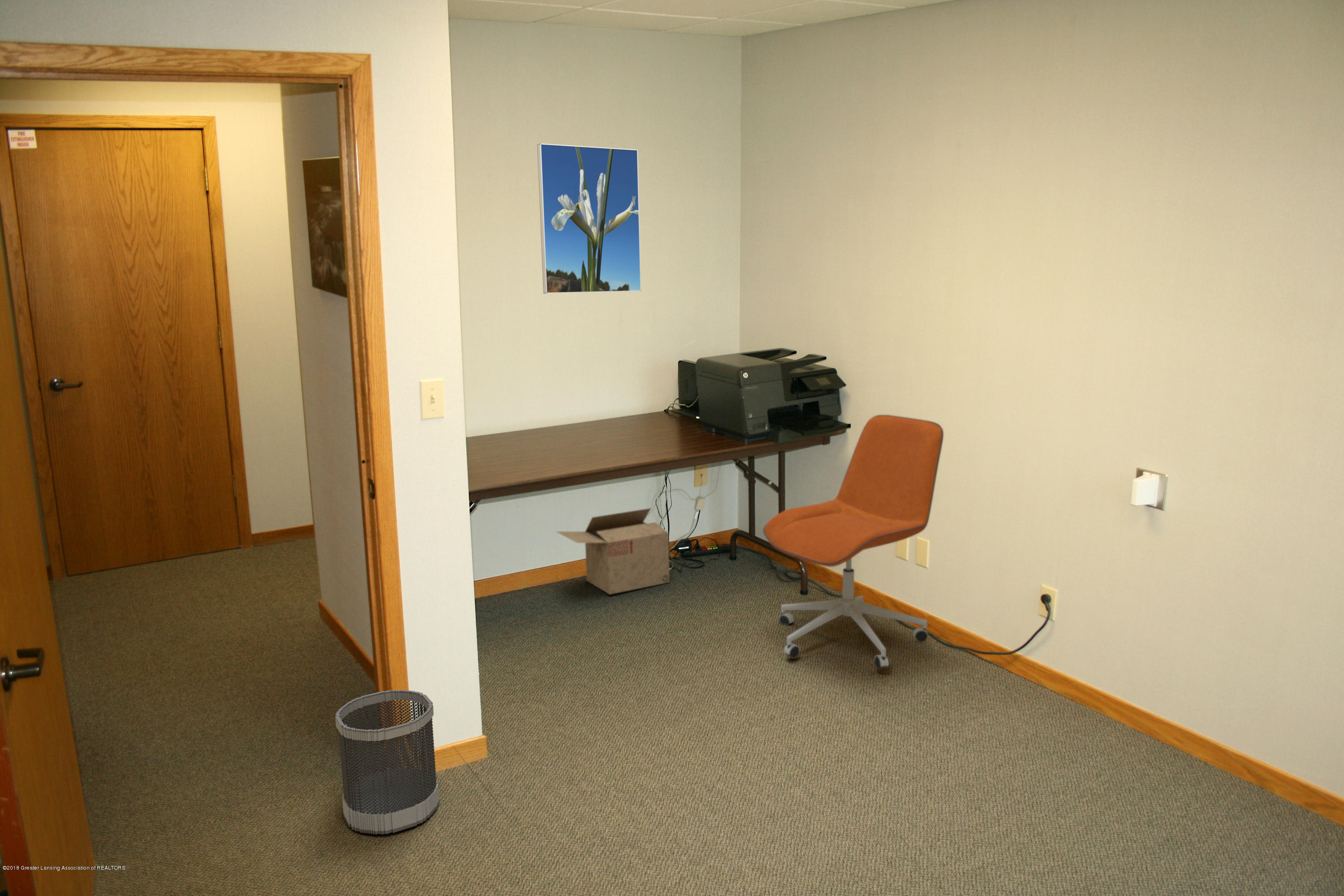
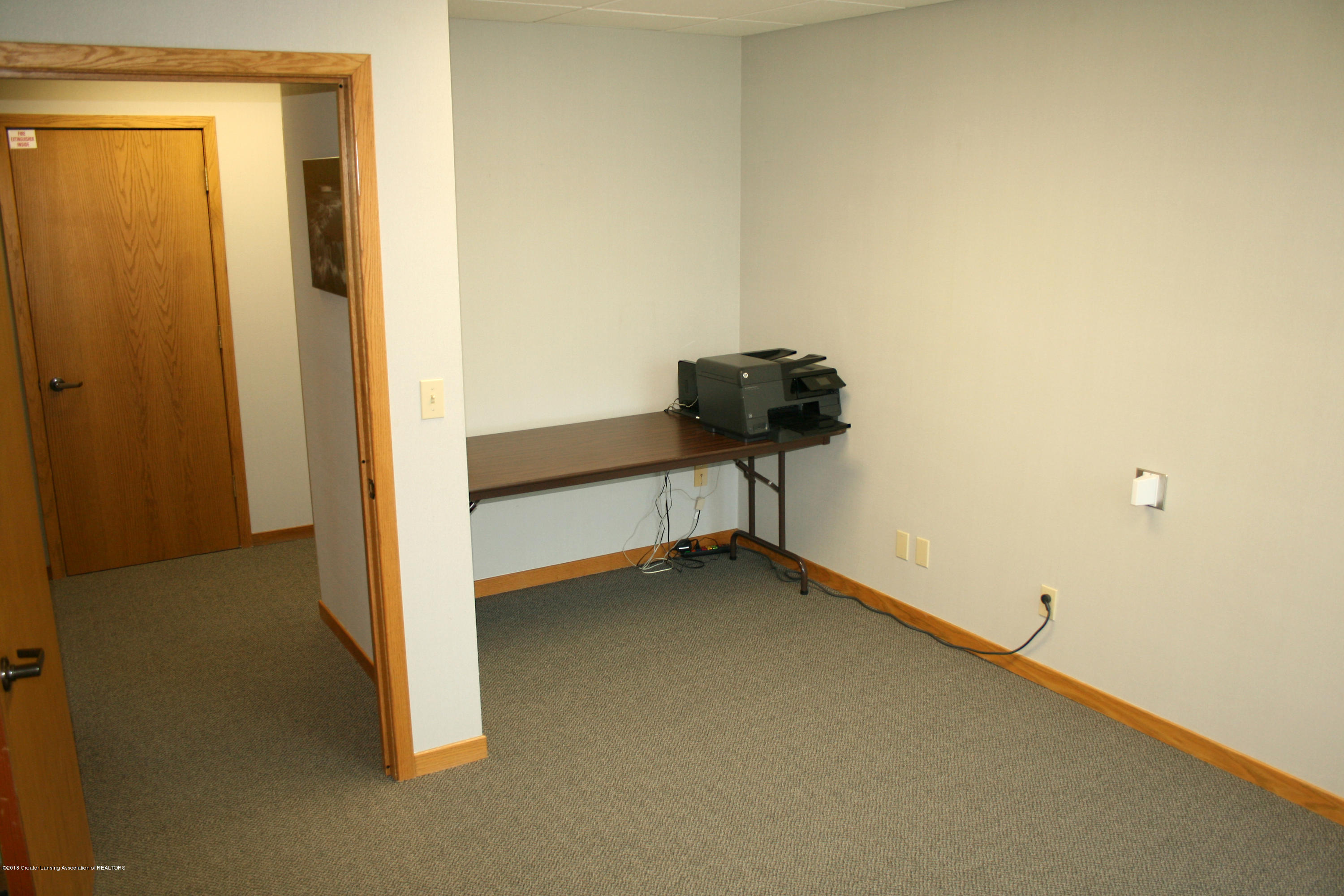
- office chair [762,414,944,670]
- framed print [537,143,642,294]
- cardboard box [556,508,670,595]
- wastebasket [335,689,440,835]
